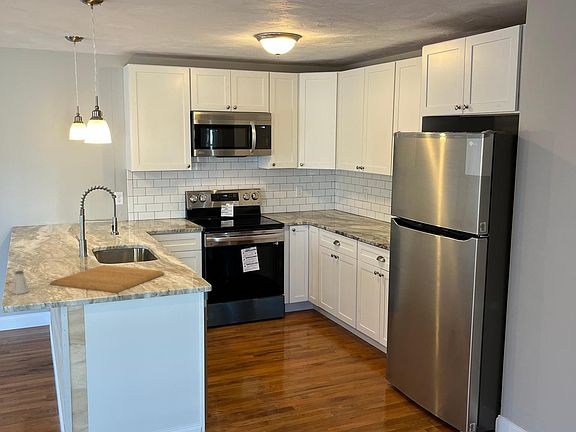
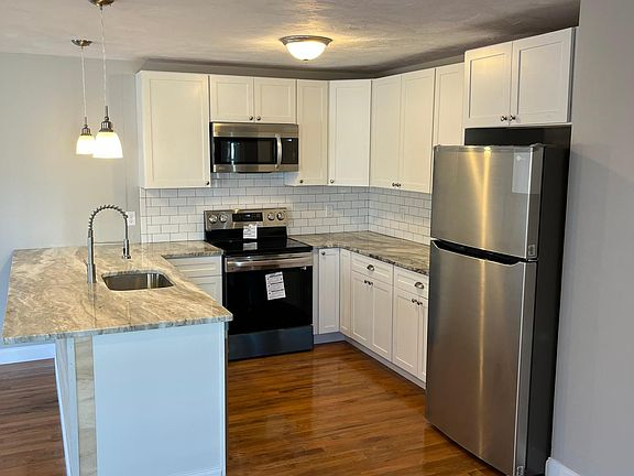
- saltshaker [11,270,30,295]
- chopping board [48,264,166,294]
